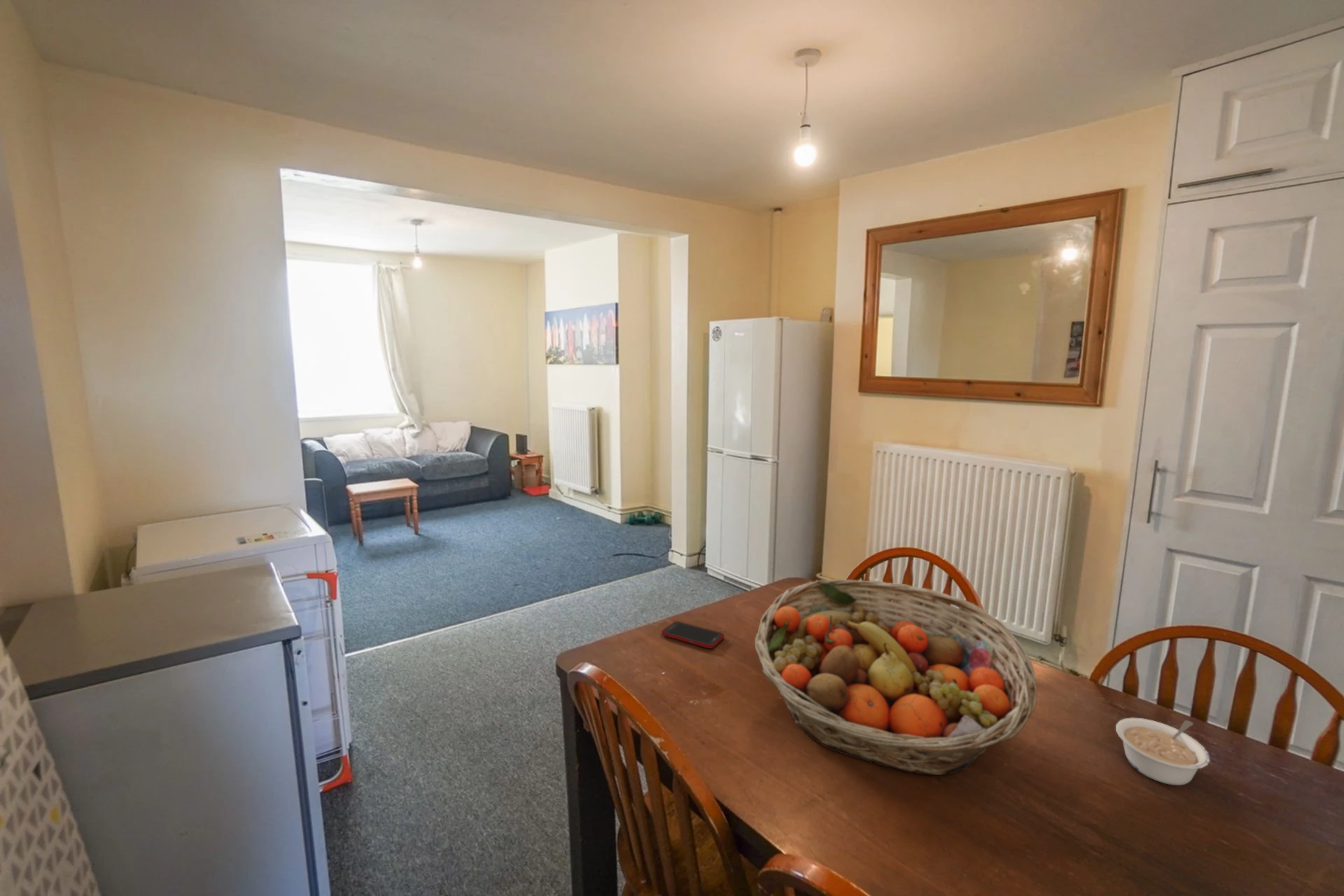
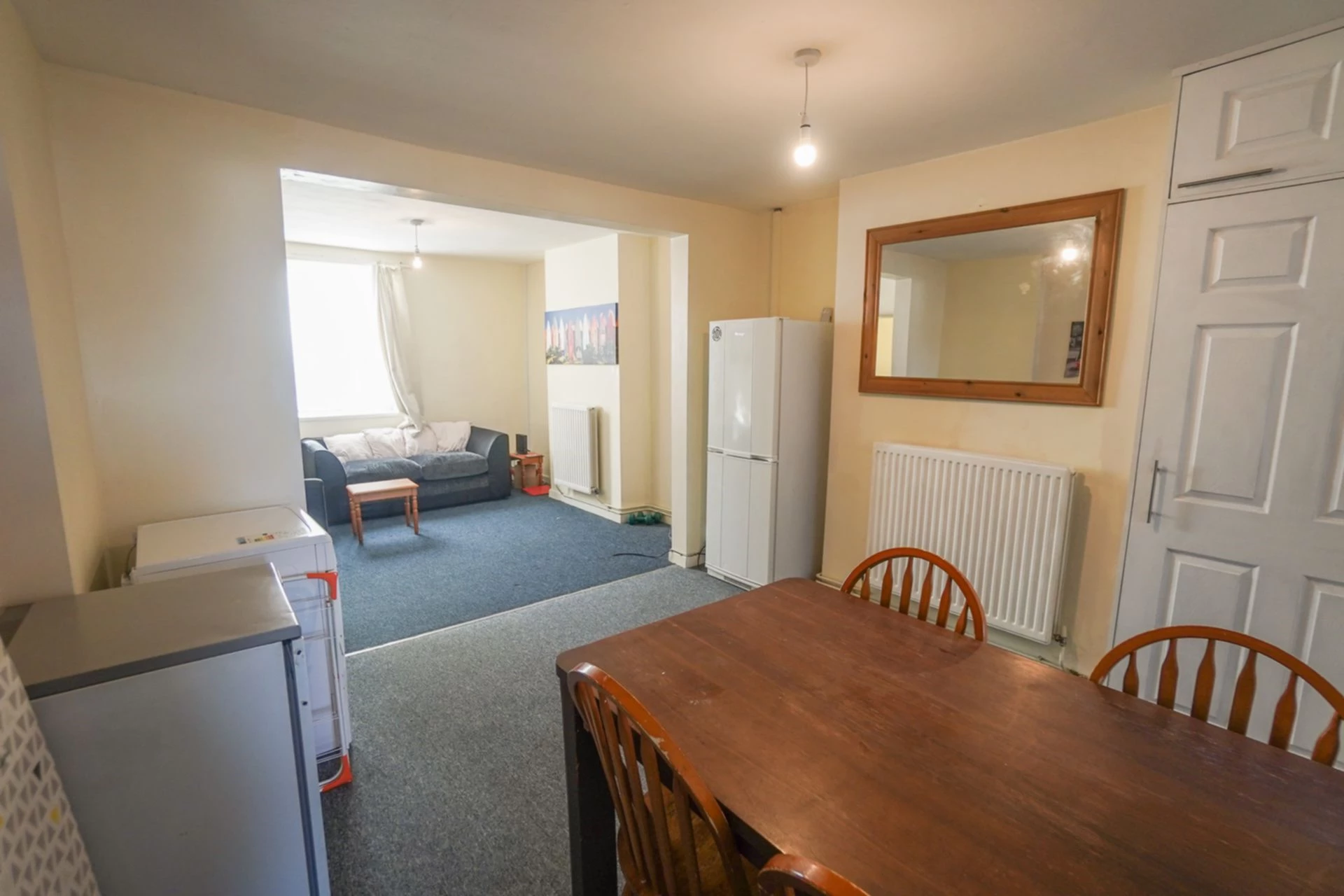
- cell phone [661,620,725,649]
- legume [1115,717,1211,786]
- fruit basket [754,579,1038,776]
